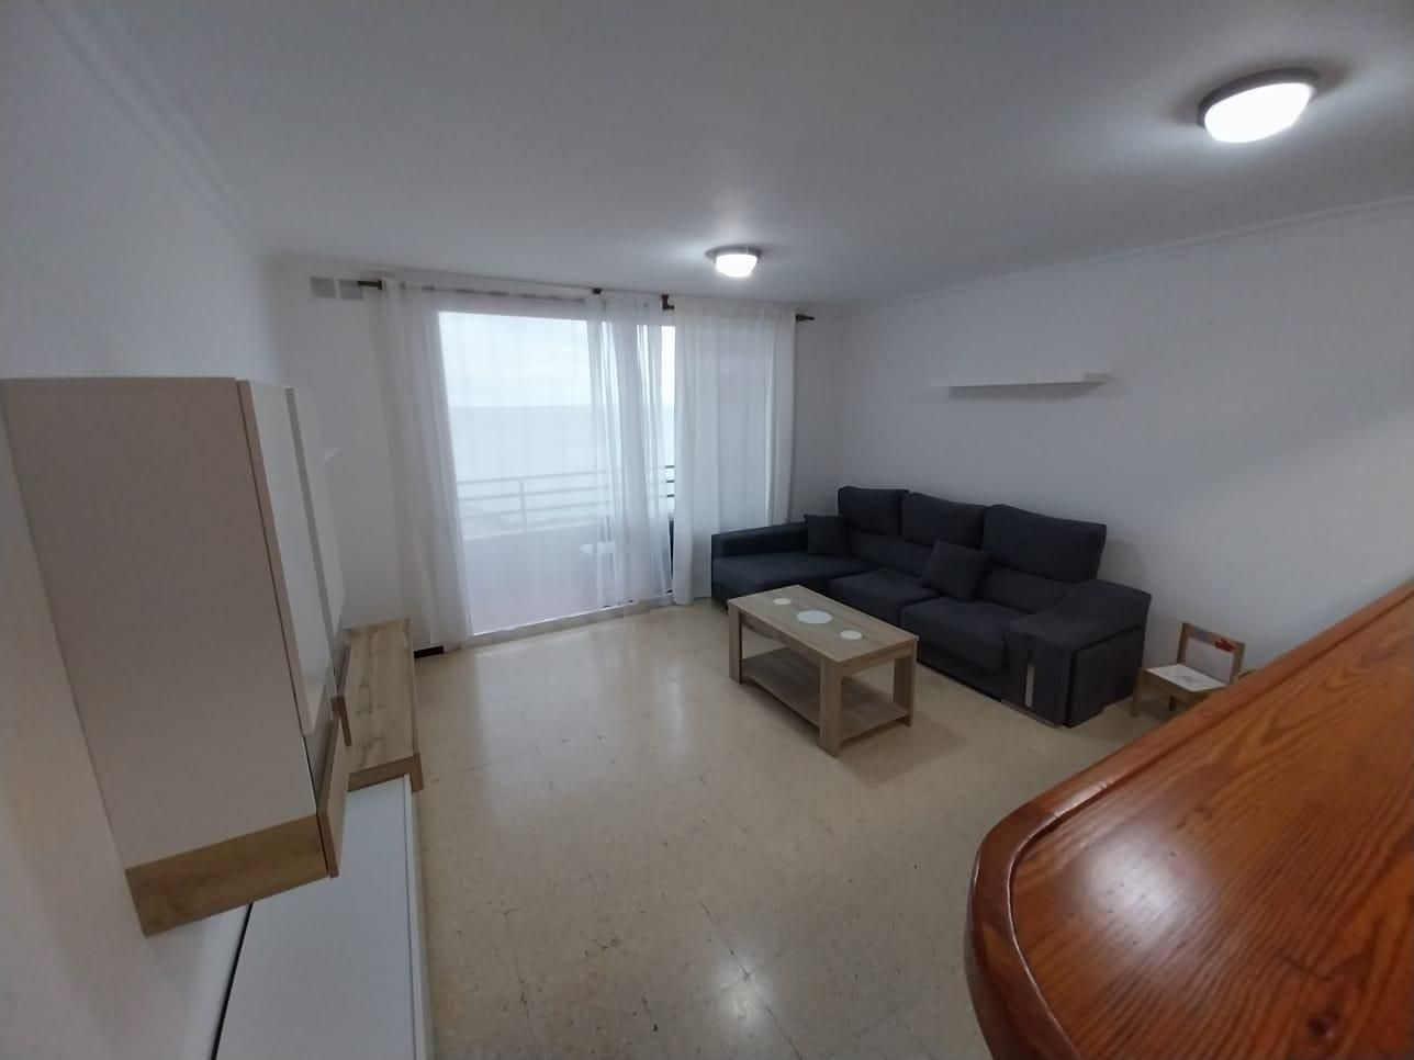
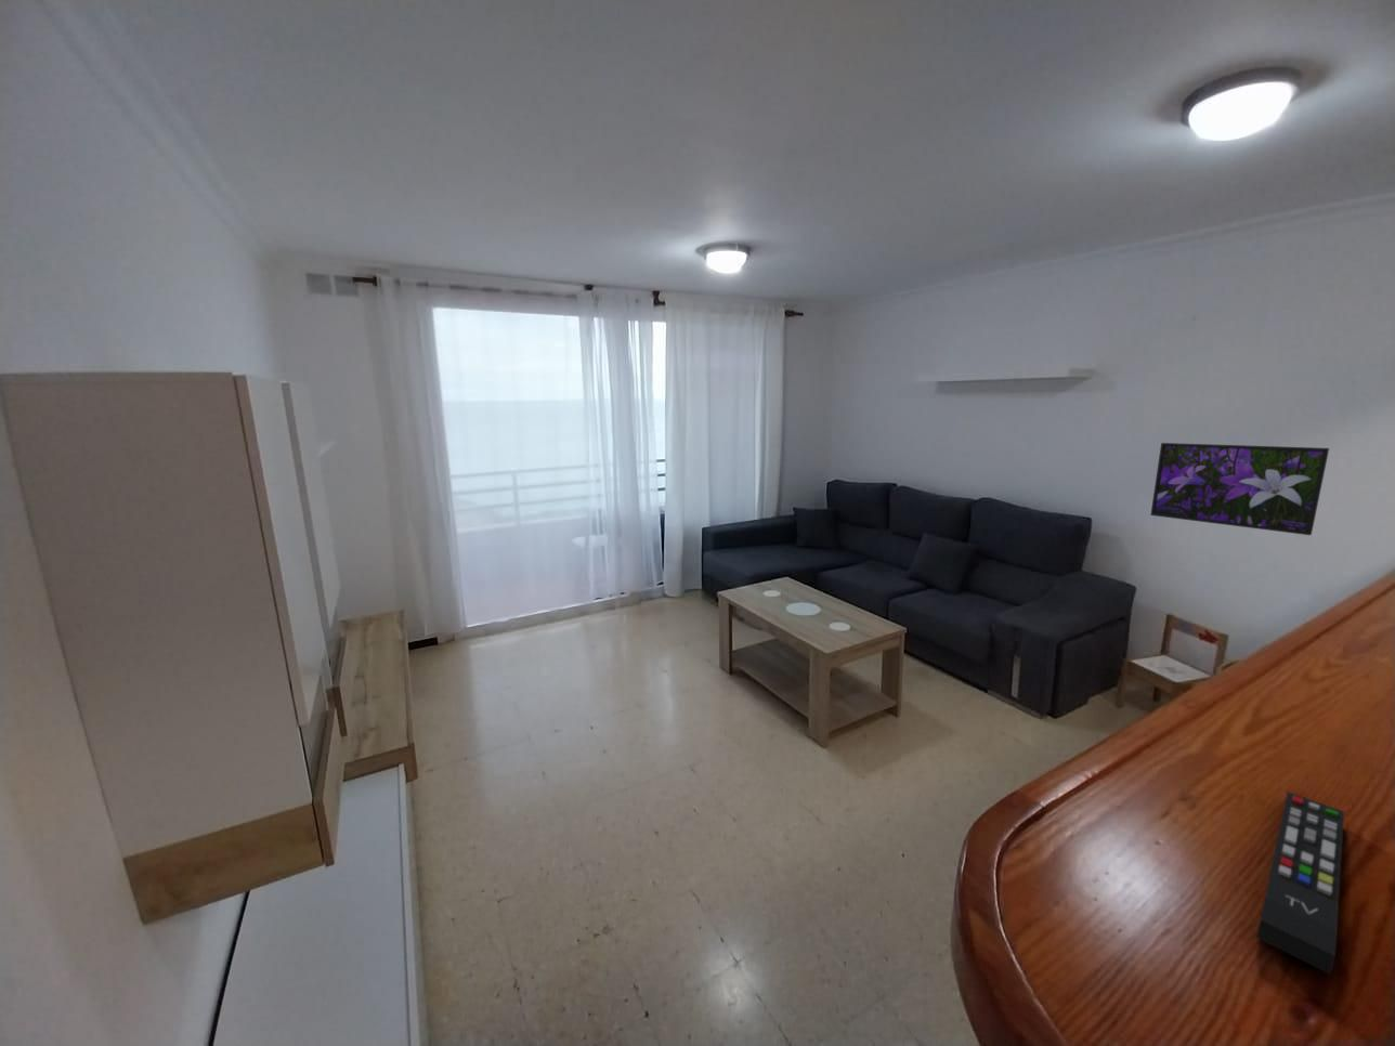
+ remote control [1256,790,1346,976]
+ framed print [1149,442,1330,536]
